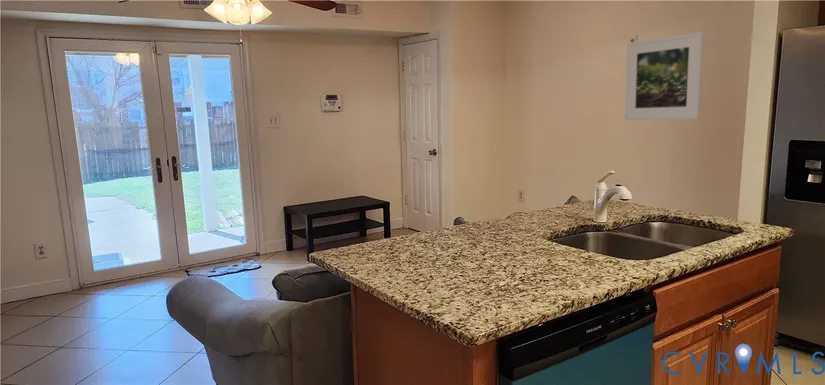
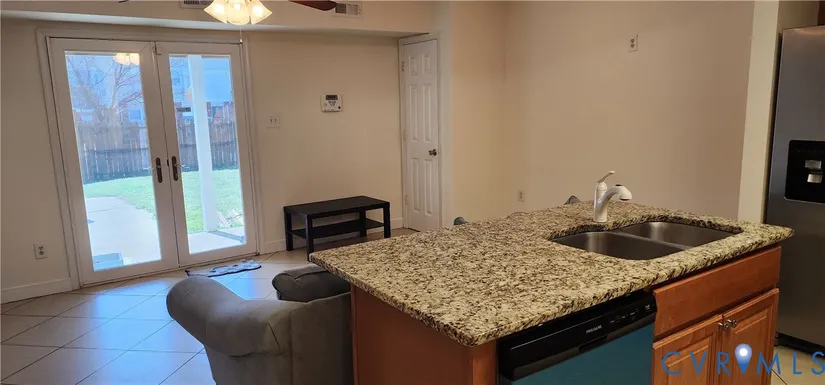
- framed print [624,31,704,121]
